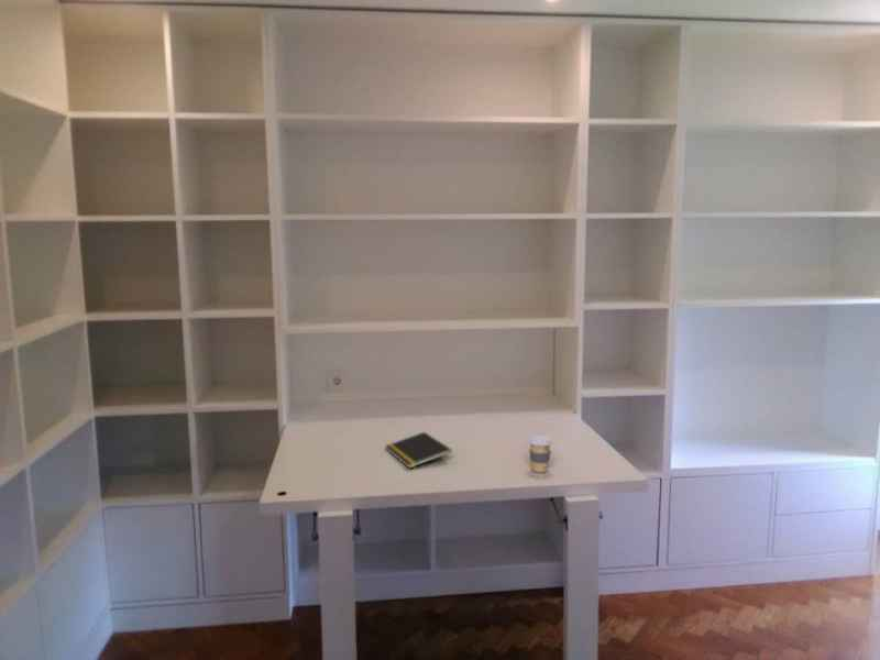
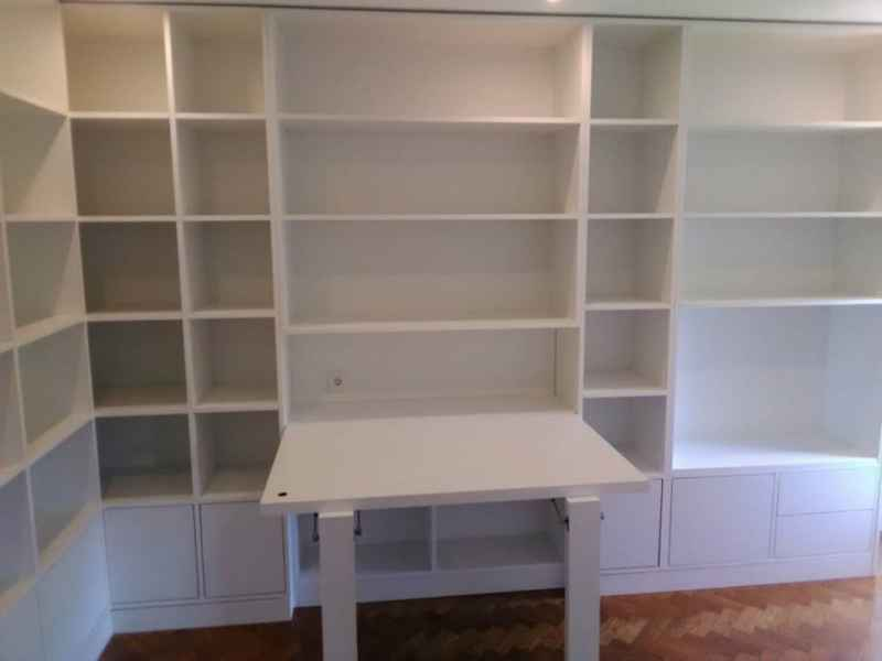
- notepad [384,431,453,470]
- coffee cup [527,435,553,473]
